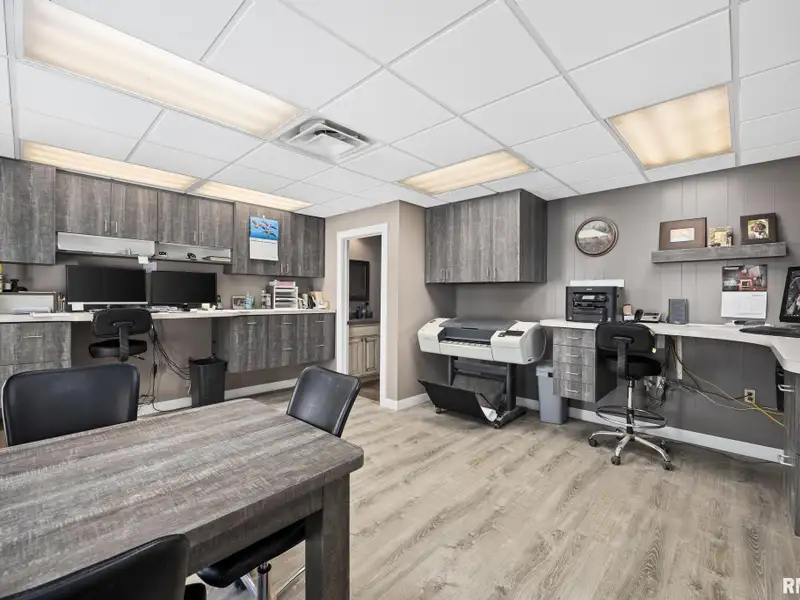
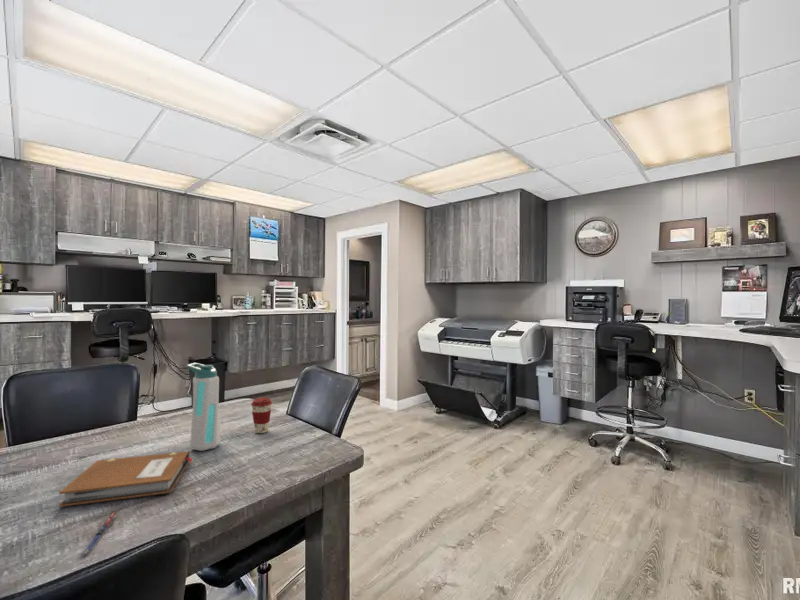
+ pen [80,511,118,556]
+ water bottle [186,362,222,452]
+ coffee cup [250,397,273,434]
+ notebook [58,450,193,508]
